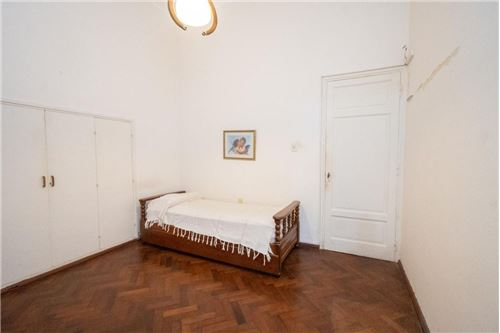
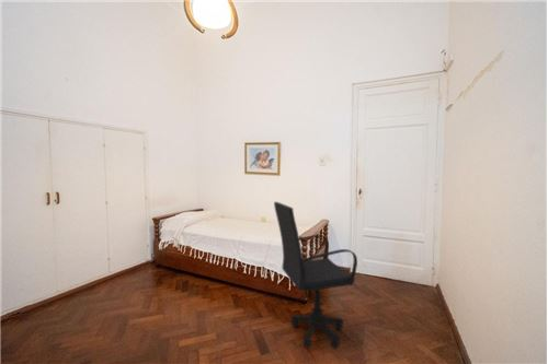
+ office chair [273,201,358,350]
